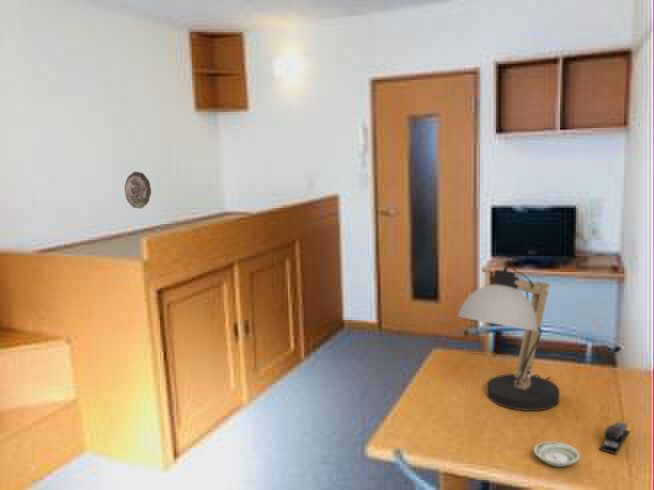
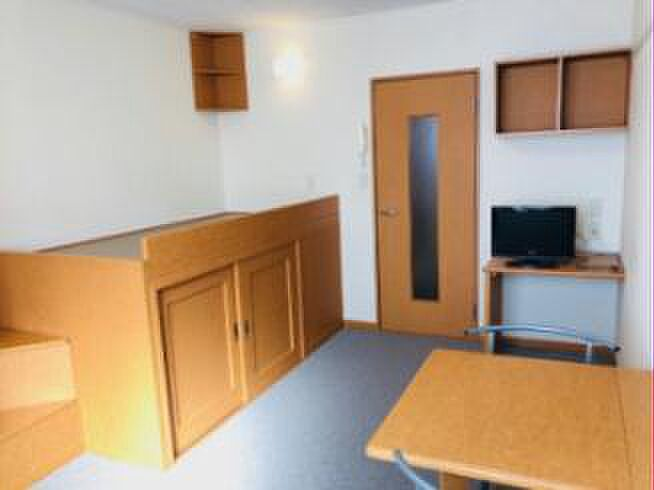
- decorative plate [124,171,152,210]
- saucer [533,440,581,468]
- desk lamp [457,260,561,412]
- stapler [598,421,631,455]
